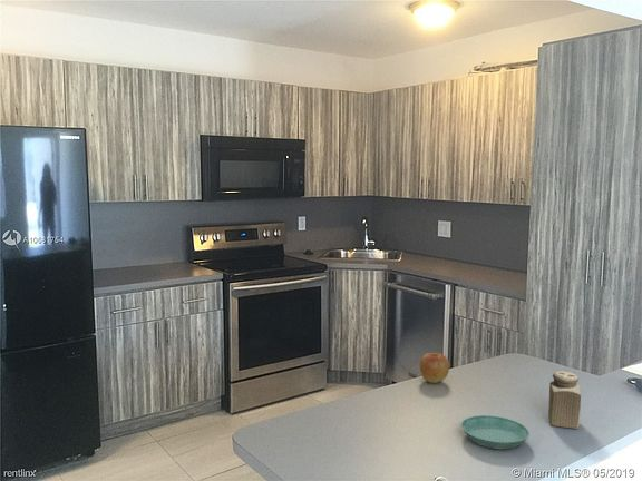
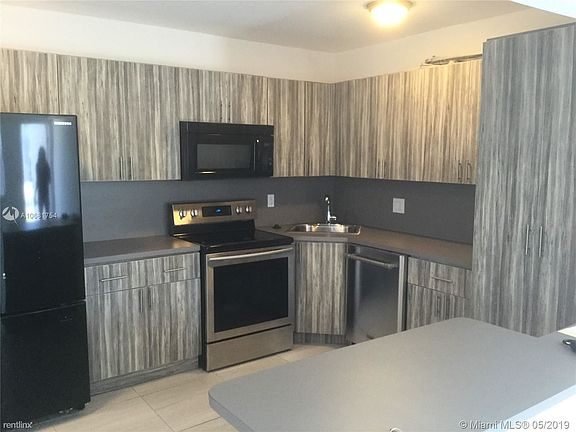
- salt shaker [547,370,582,430]
- apple [419,352,450,384]
- saucer [460,414,531,450]
